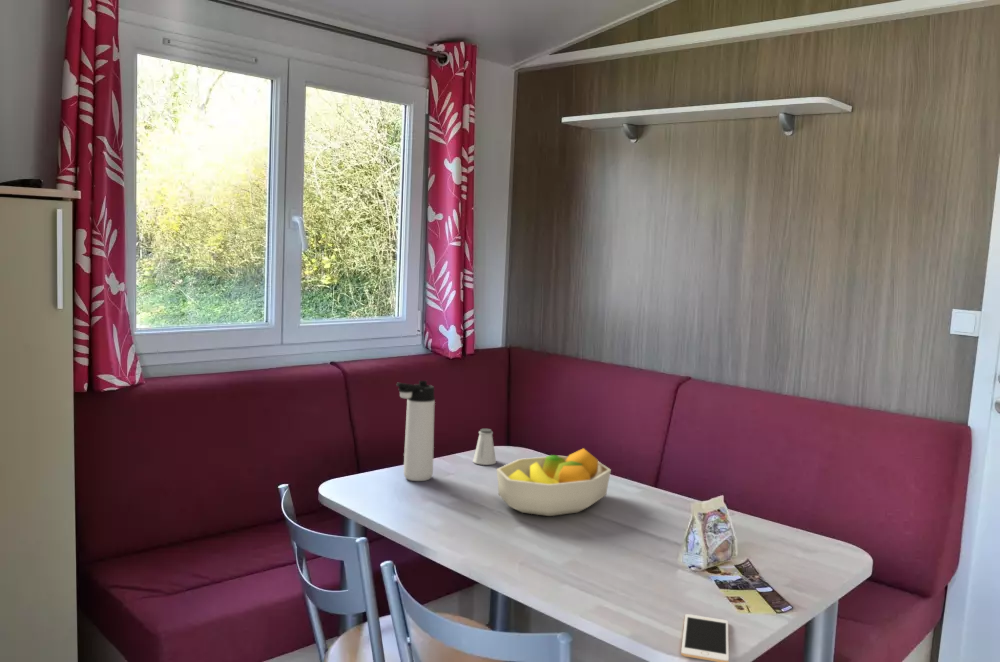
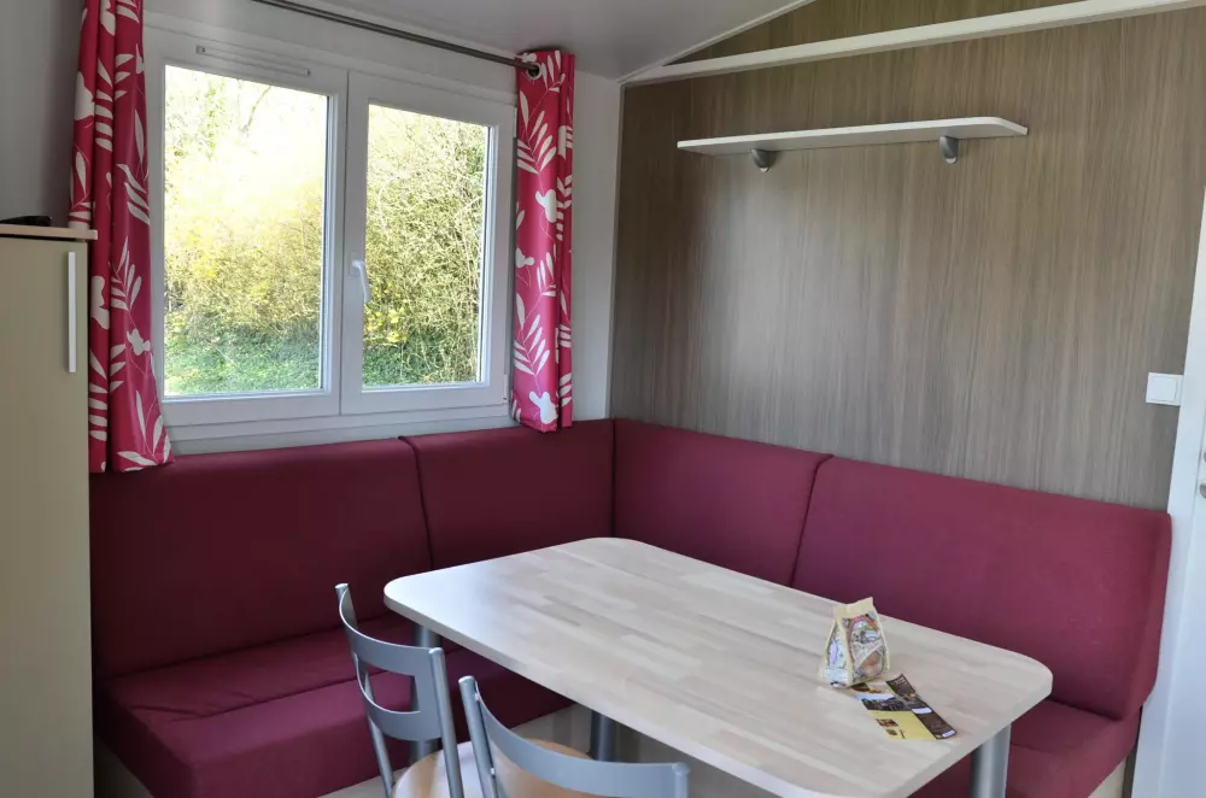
- cell phone [680,613,730,662]
- fruit bowl [496,447,612,517]
- thermos bottle [395,380,436,482]
- saltshaker [472,428,497,466]
